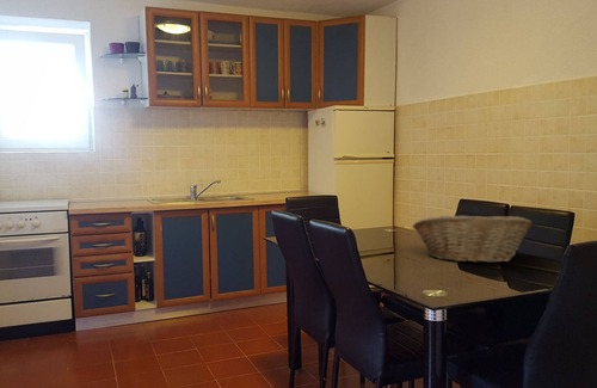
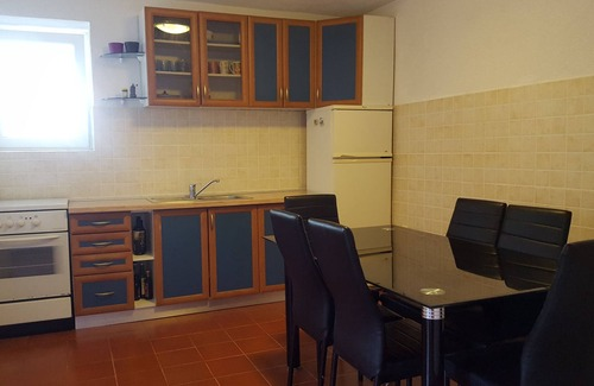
- fruit basket [412,214,533,264]
